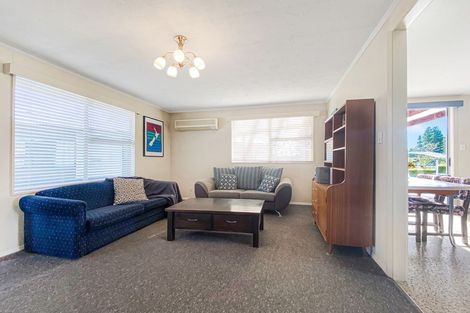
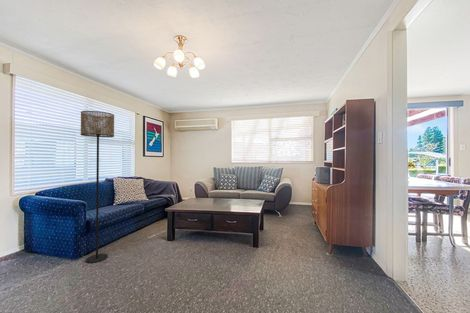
+ floor lamp [80,110,115,264]
